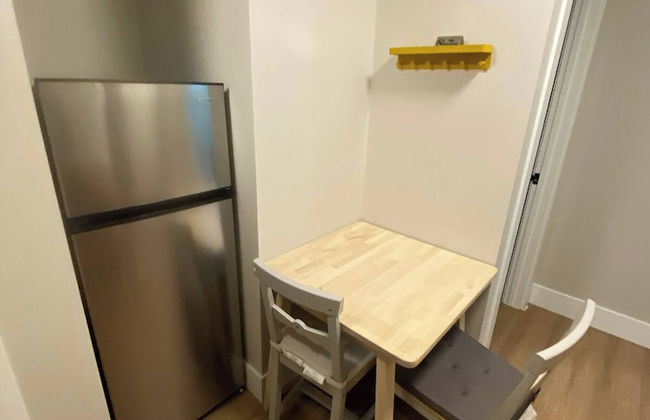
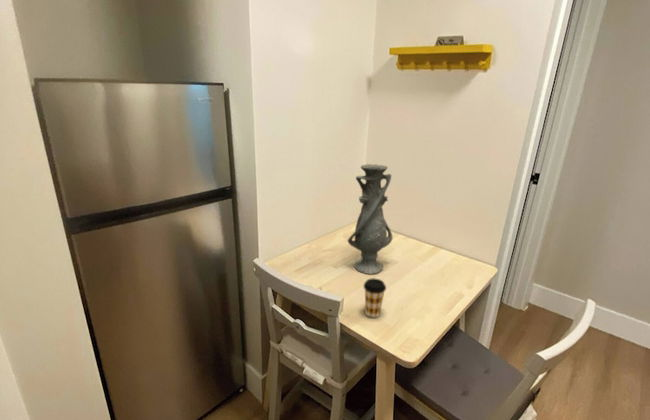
+ vase [347,163,394,275]
+ coffee cup [362,277,387,318]
